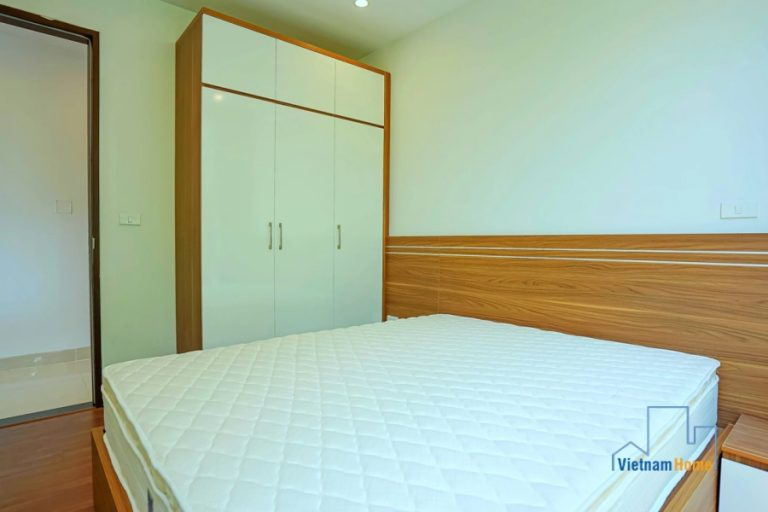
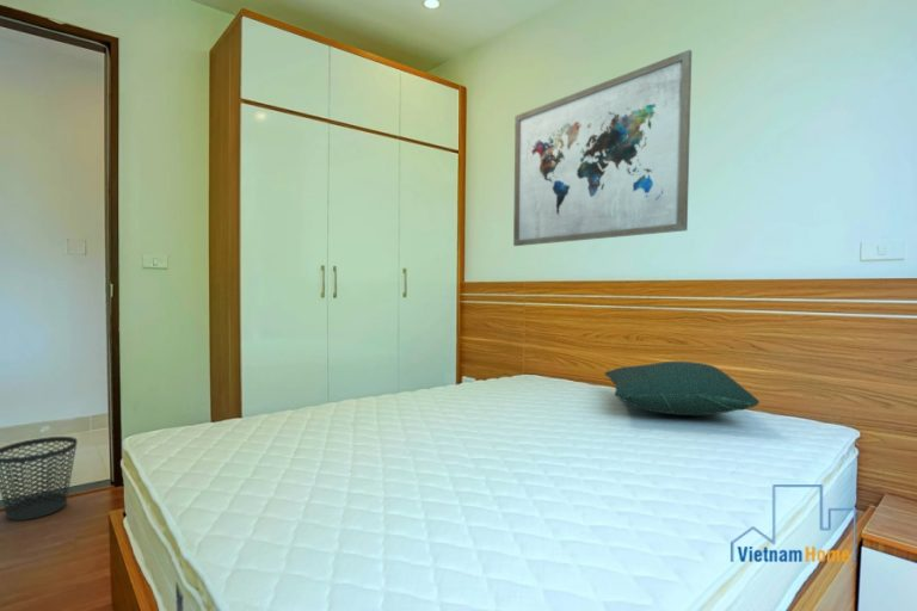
+ wall art [512,49,693,247]
+ pillow [604,360,761,416]
+ wastebasket [0,436,79,521]
